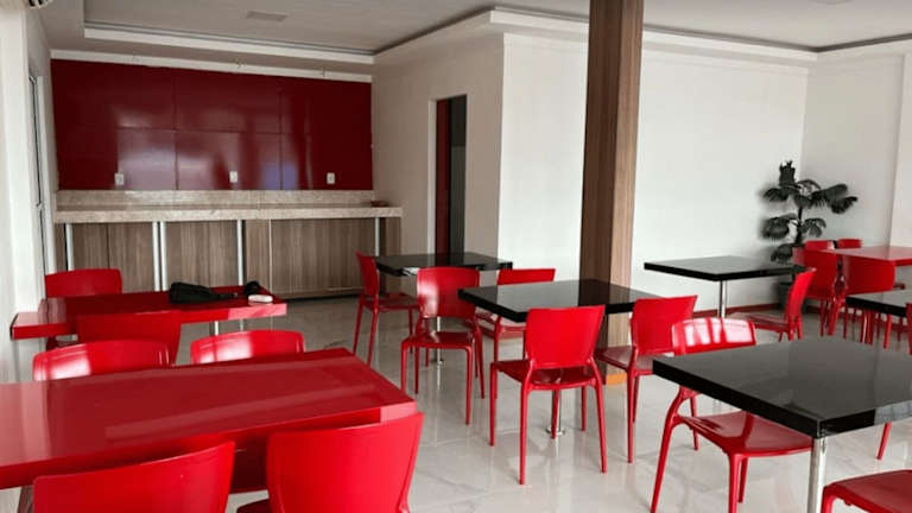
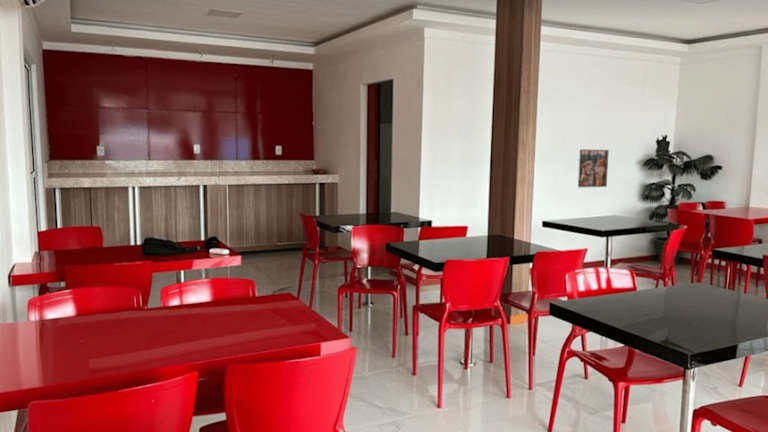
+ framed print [577,148,610,188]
